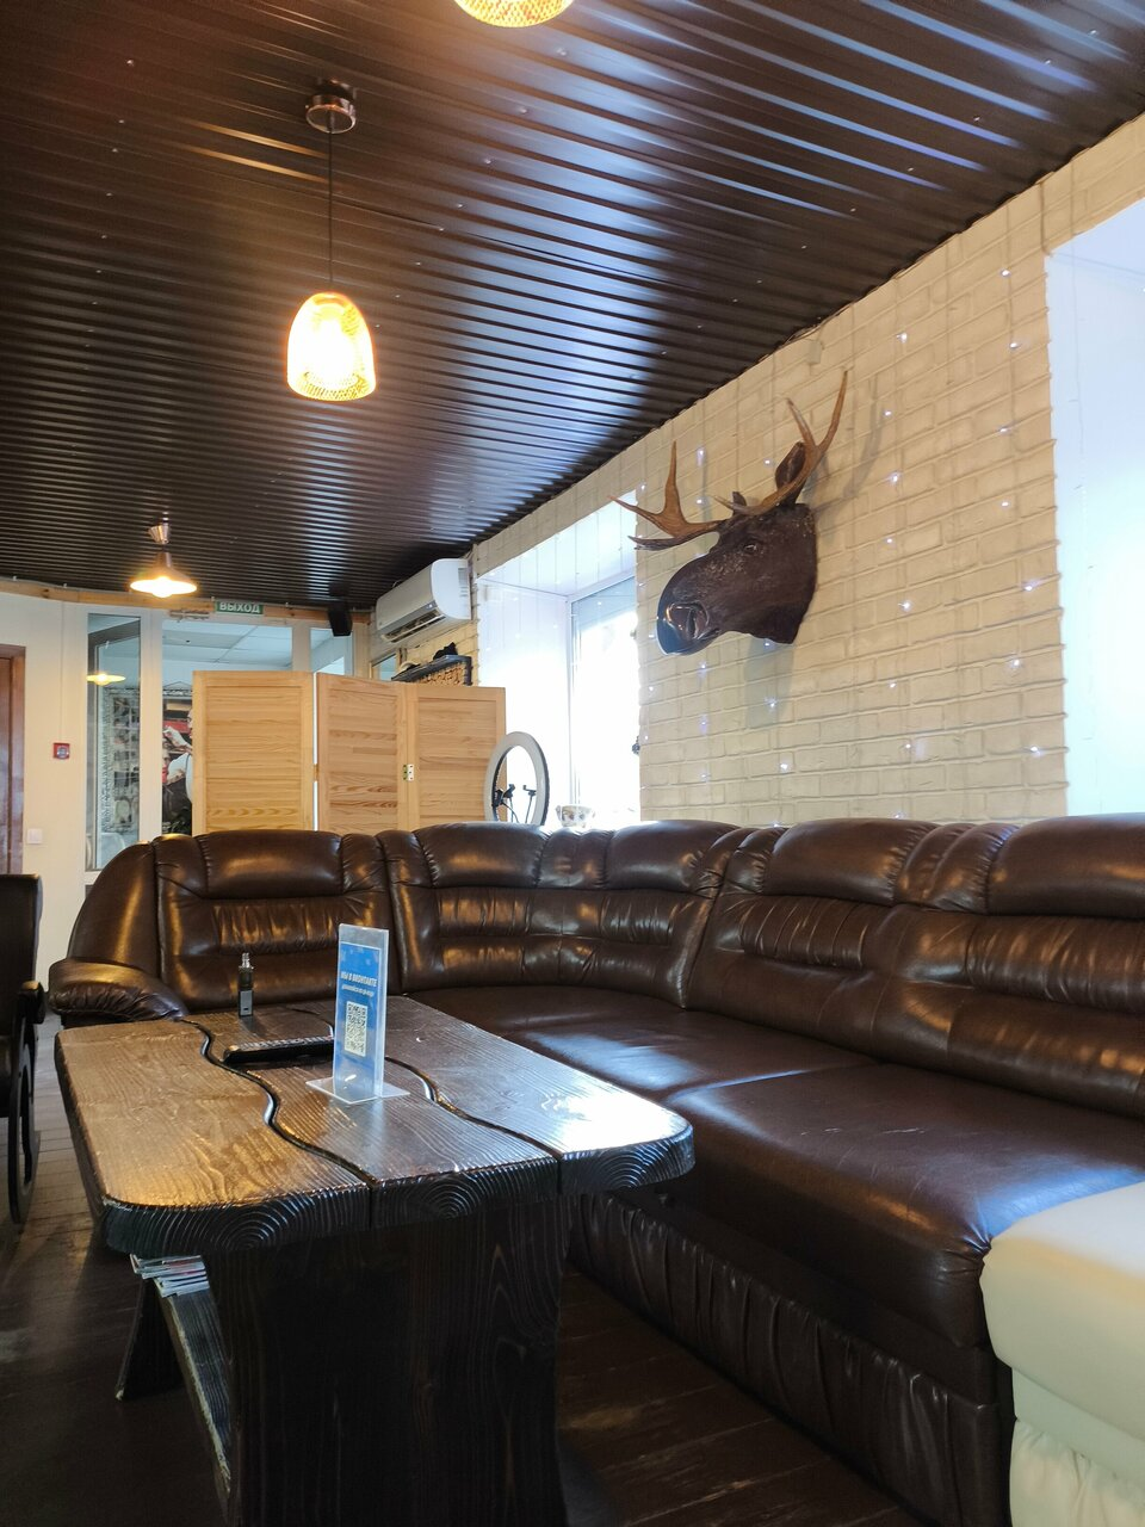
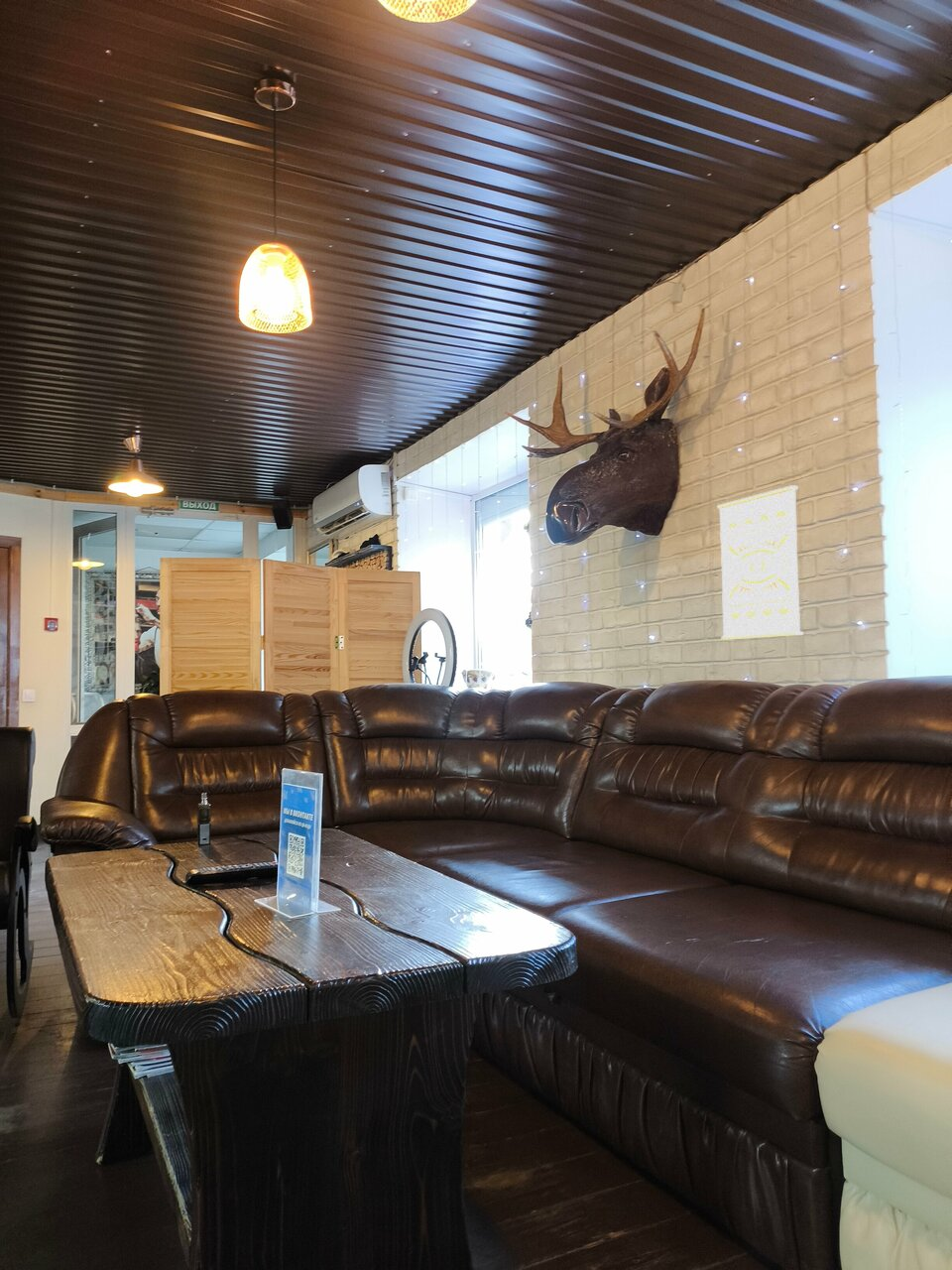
+ wall art [716,484,803,641]
